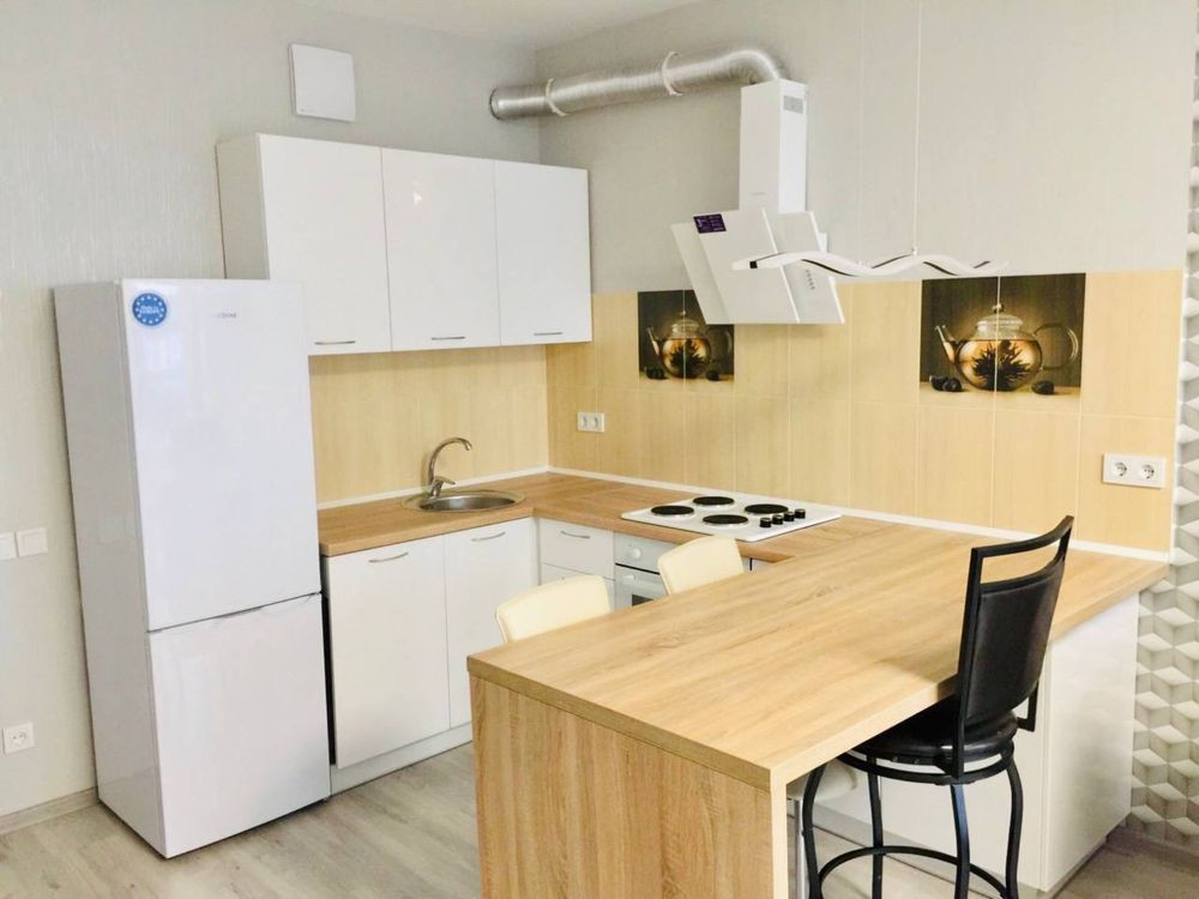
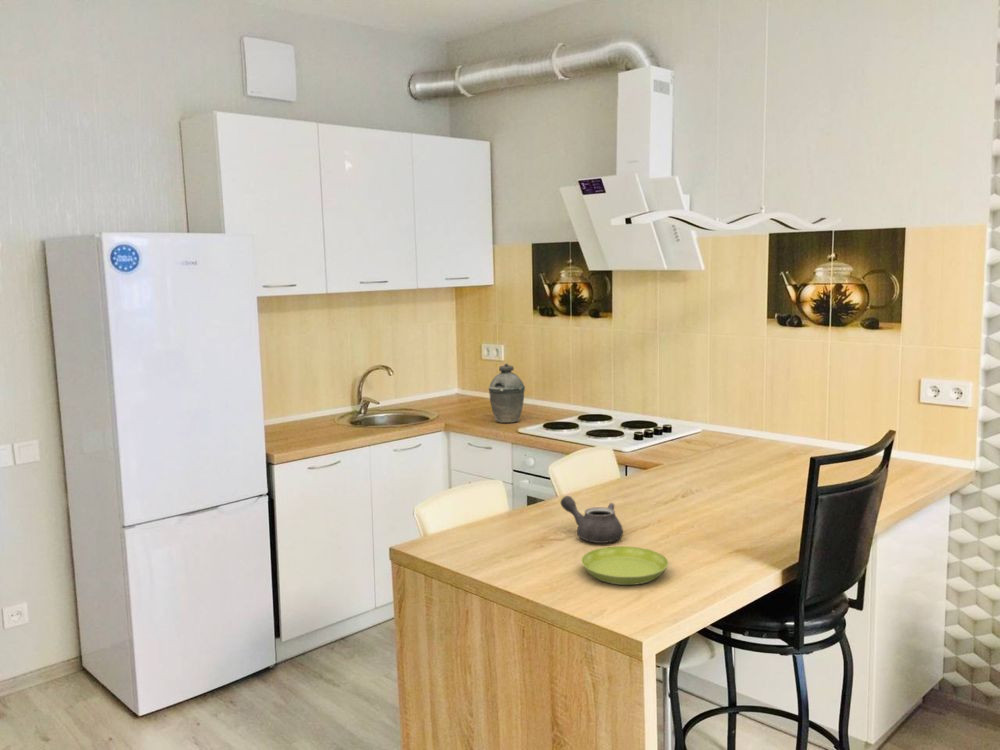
+ kettle [488,362,526,424]
+ saucer [580,545,669,586]
+ teapot [559,495,624,544]
